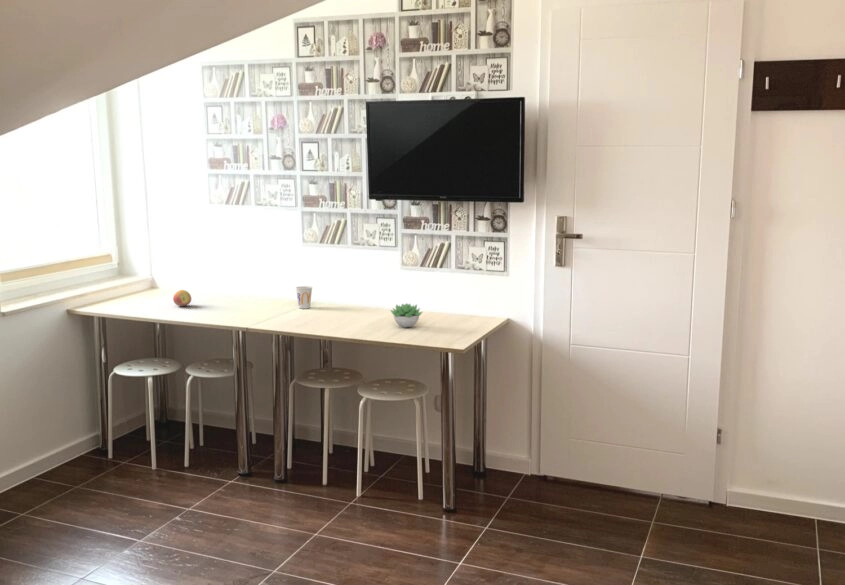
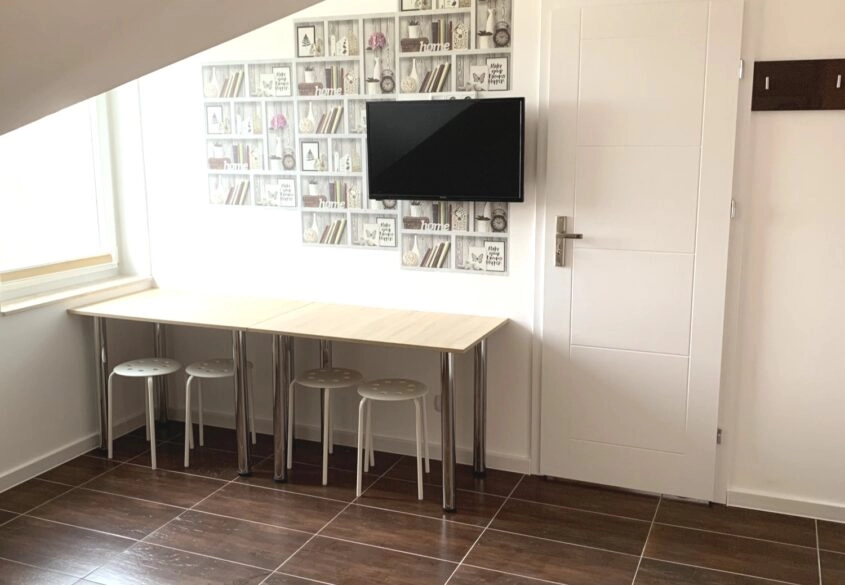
- fruit [172,289,192,307]
- cup [295,285,313,310]
- succulent plant [389,302,423,328]
